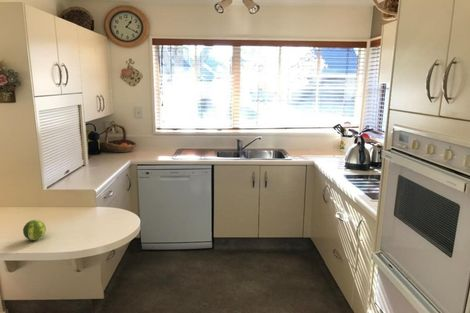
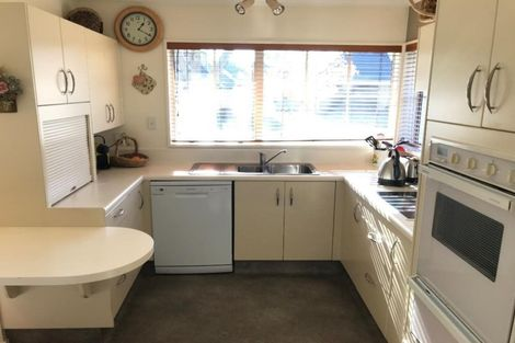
- fruit [22,219,47,241]
